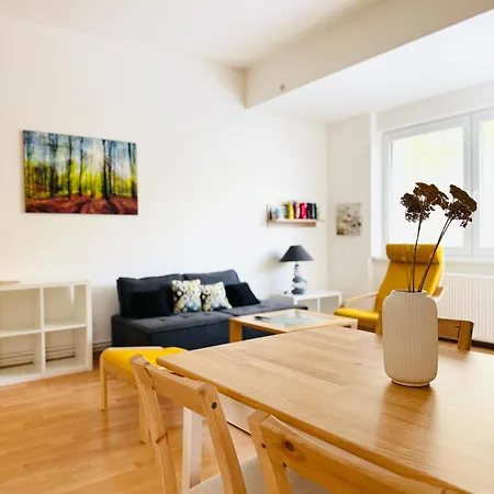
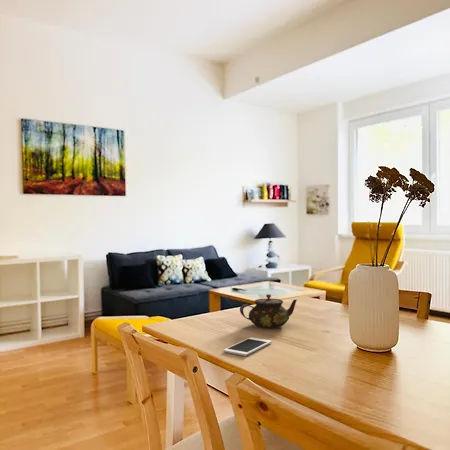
+ teapot [239,293,298,329]
+ cell phone [223,337,273,357]
